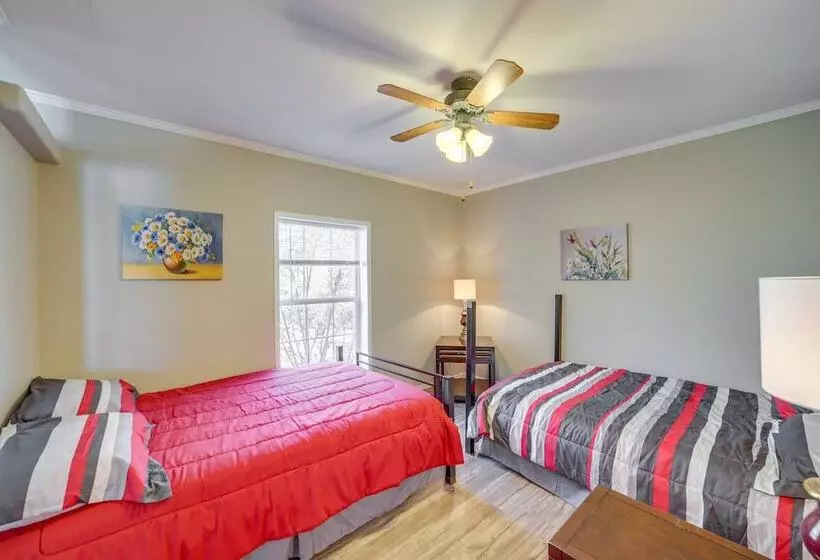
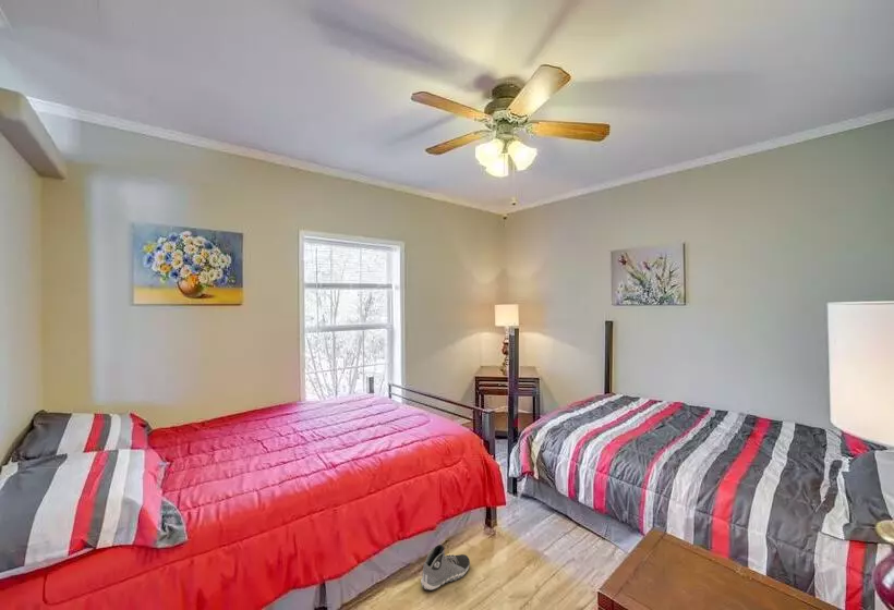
+ sneaker [420,544,471,591]
